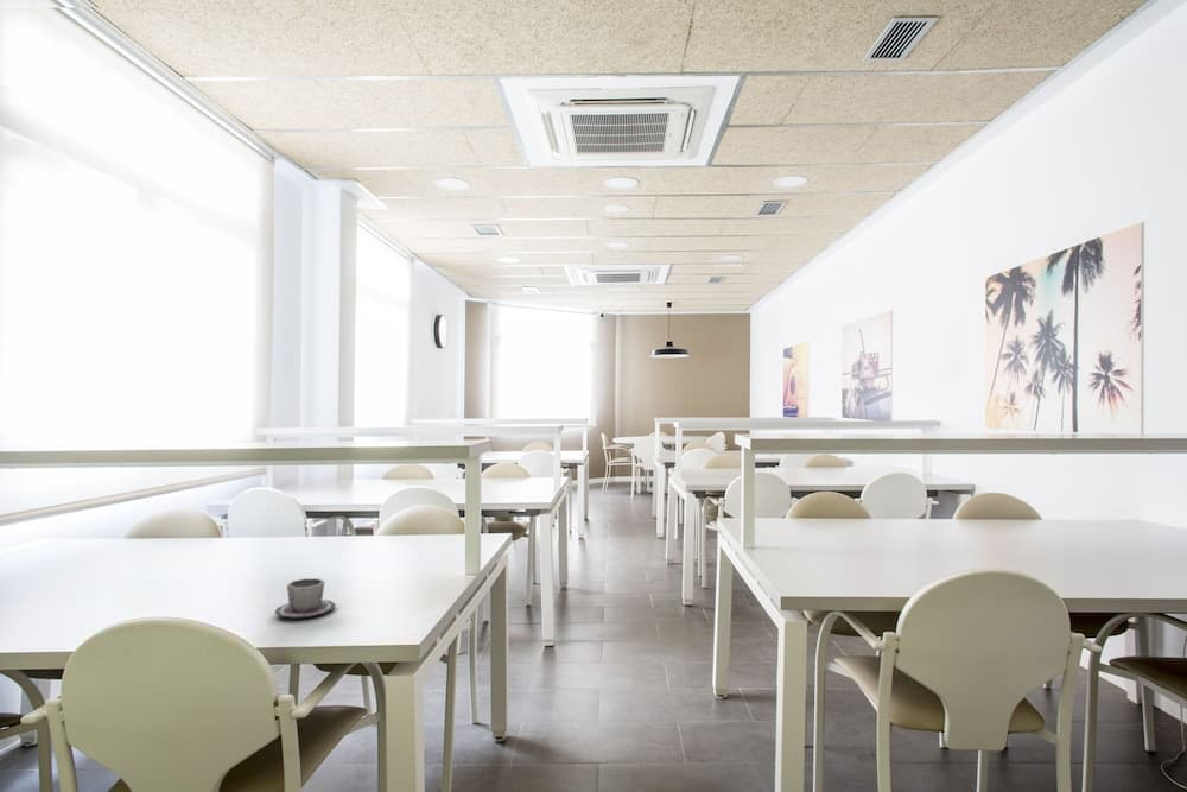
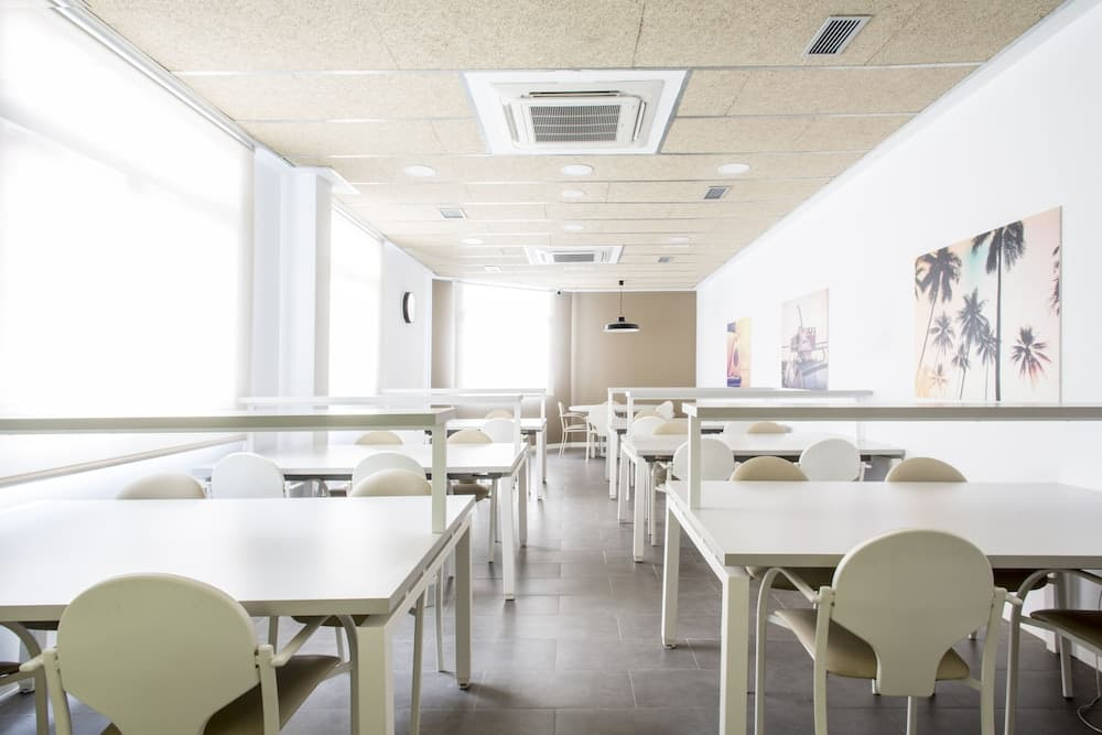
- cup [274,577,337,620]
